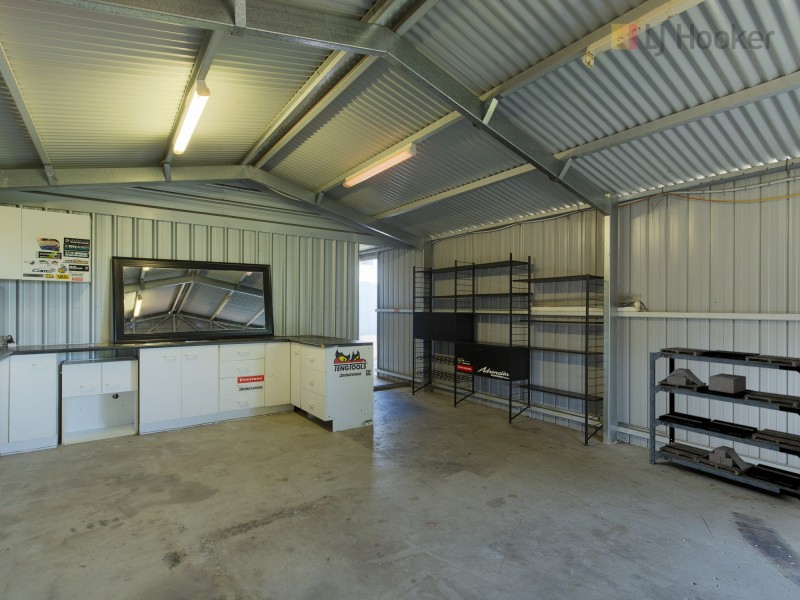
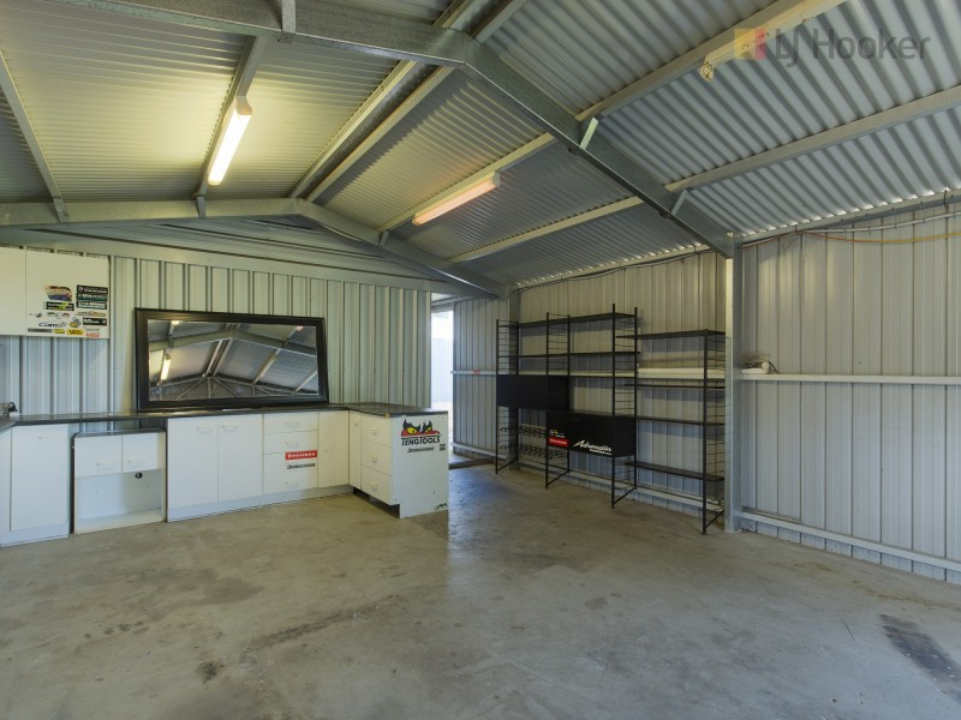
- shelving unit [649,346,800,502]
